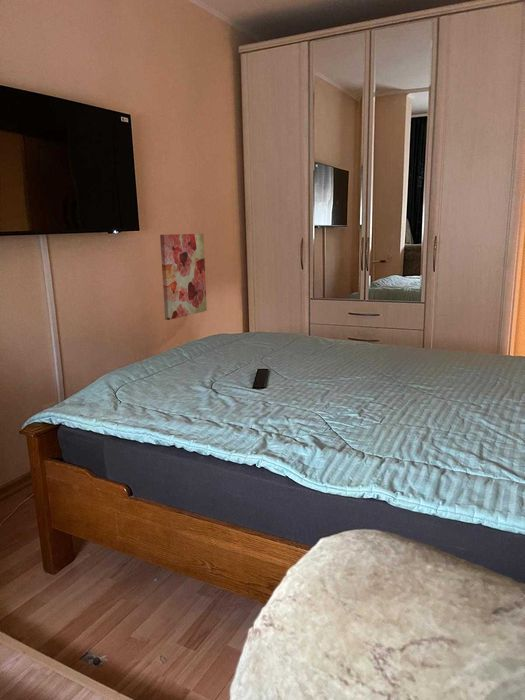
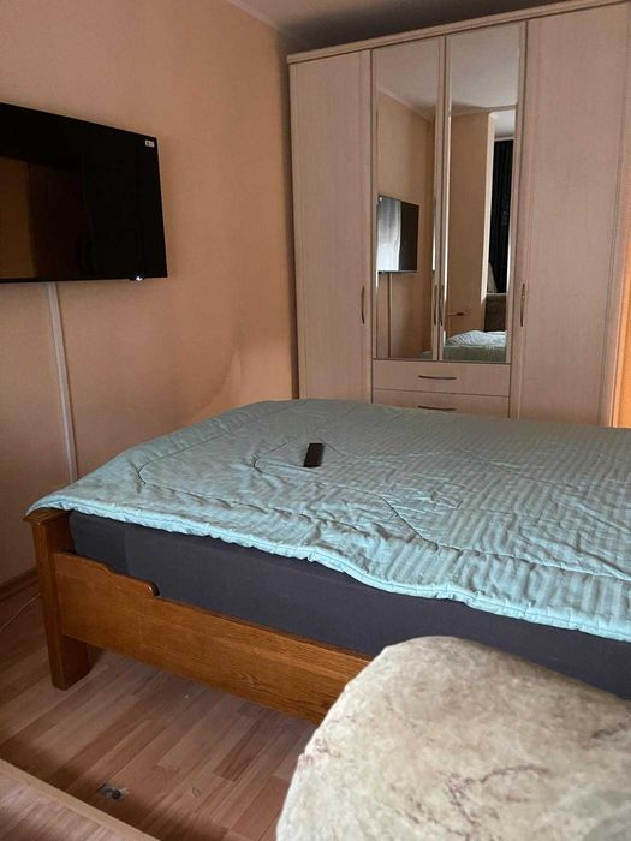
- wall art [159,233,208,321]
